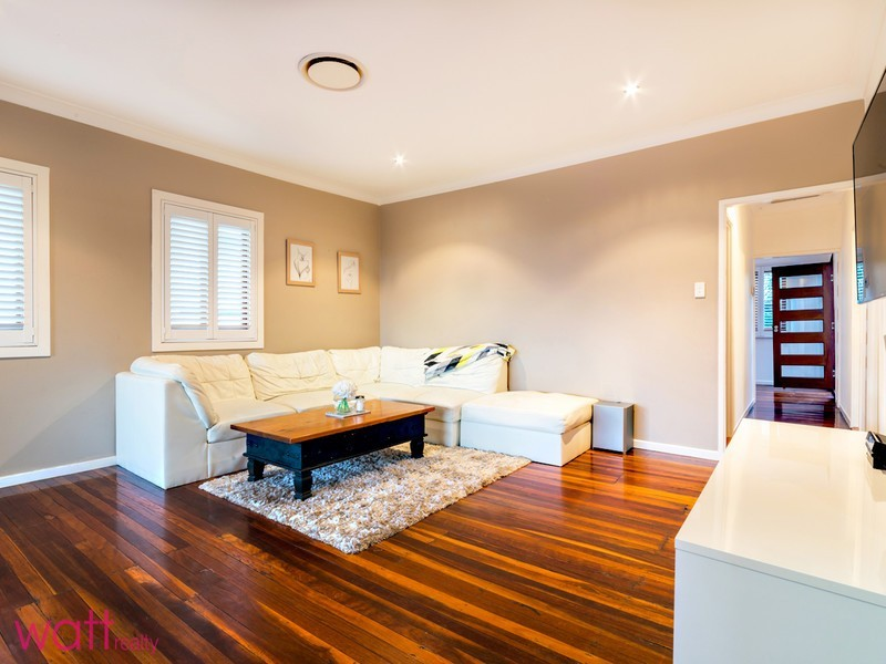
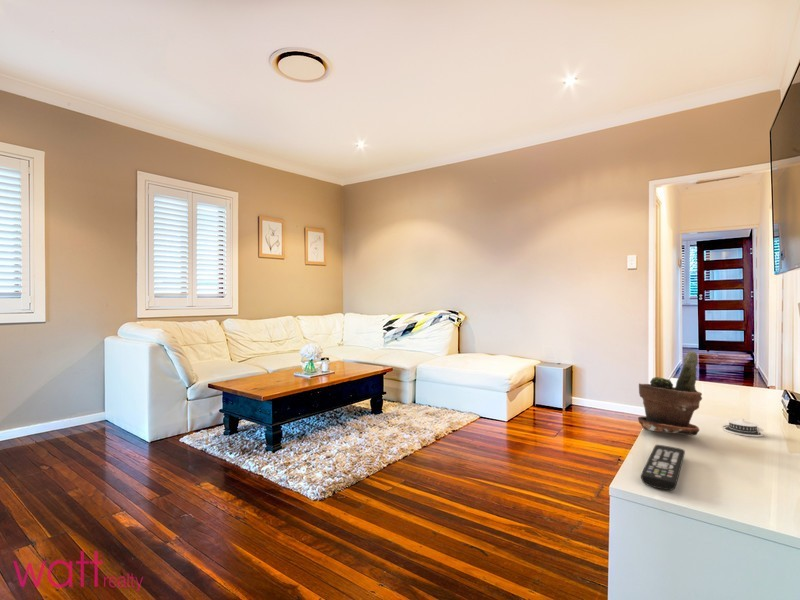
+ architectural model [721,417,765,437]
+ remote control [640,444,686,491]
+ potted plant [637,350,703,437]
